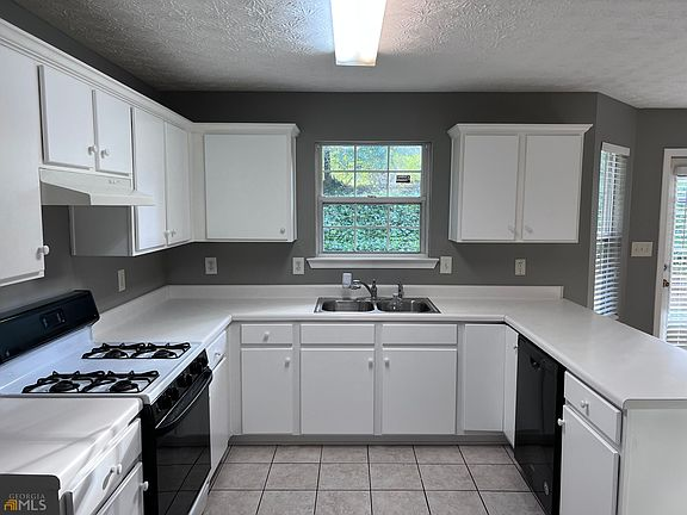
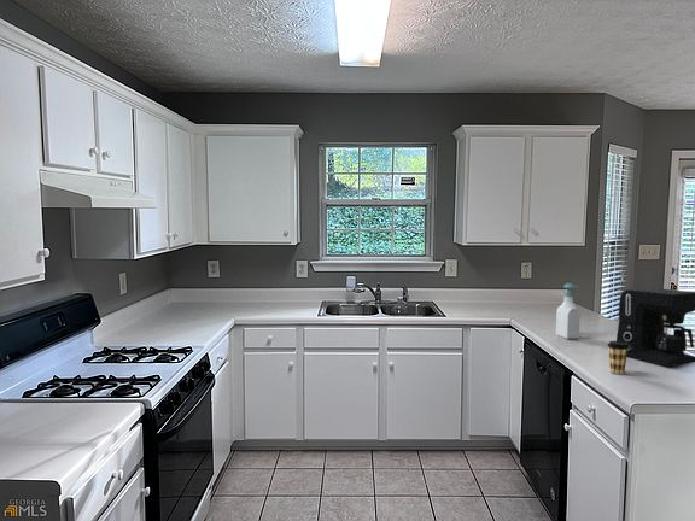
+ soap bottle [555,282,582,340]
+ coffee cup [606,340,630,375]
+ coffee maker [615,287,695,368]
